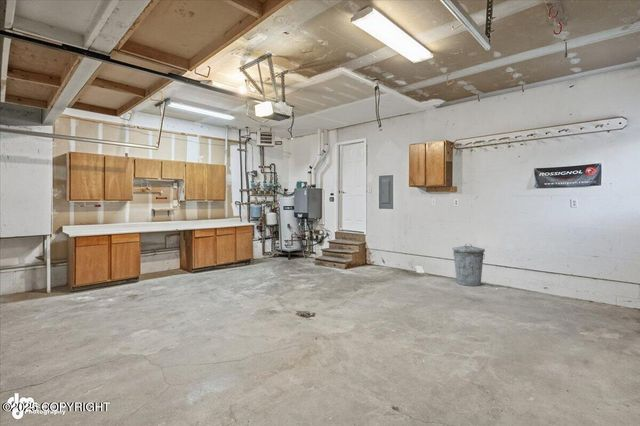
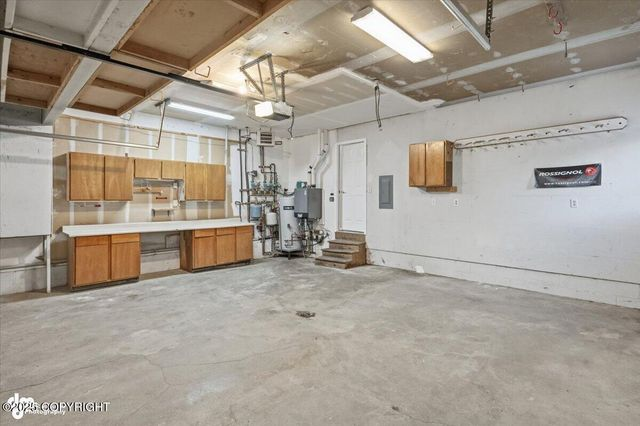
- trash can [451,243,486,287]
